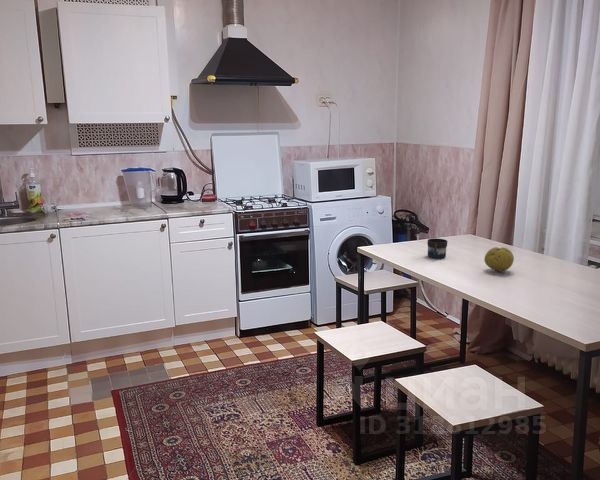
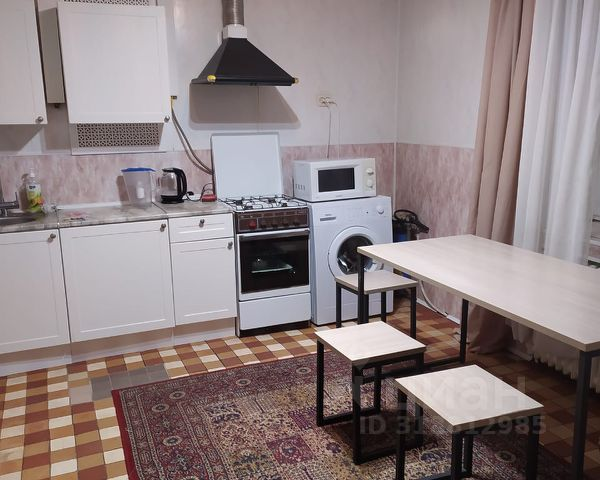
- fruit [483,246,515,273]
- mug [426,237,448,259]
